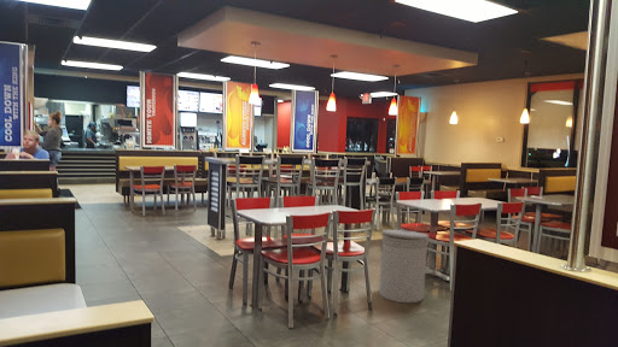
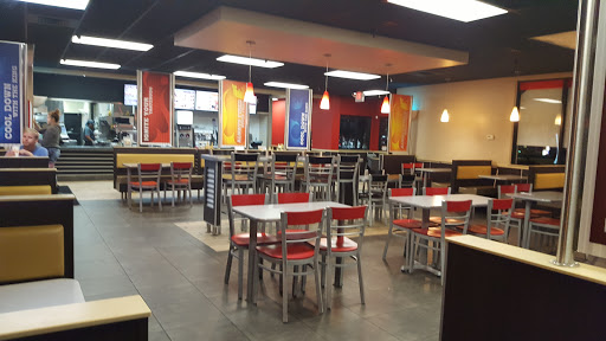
- can [378,229,431,304]
